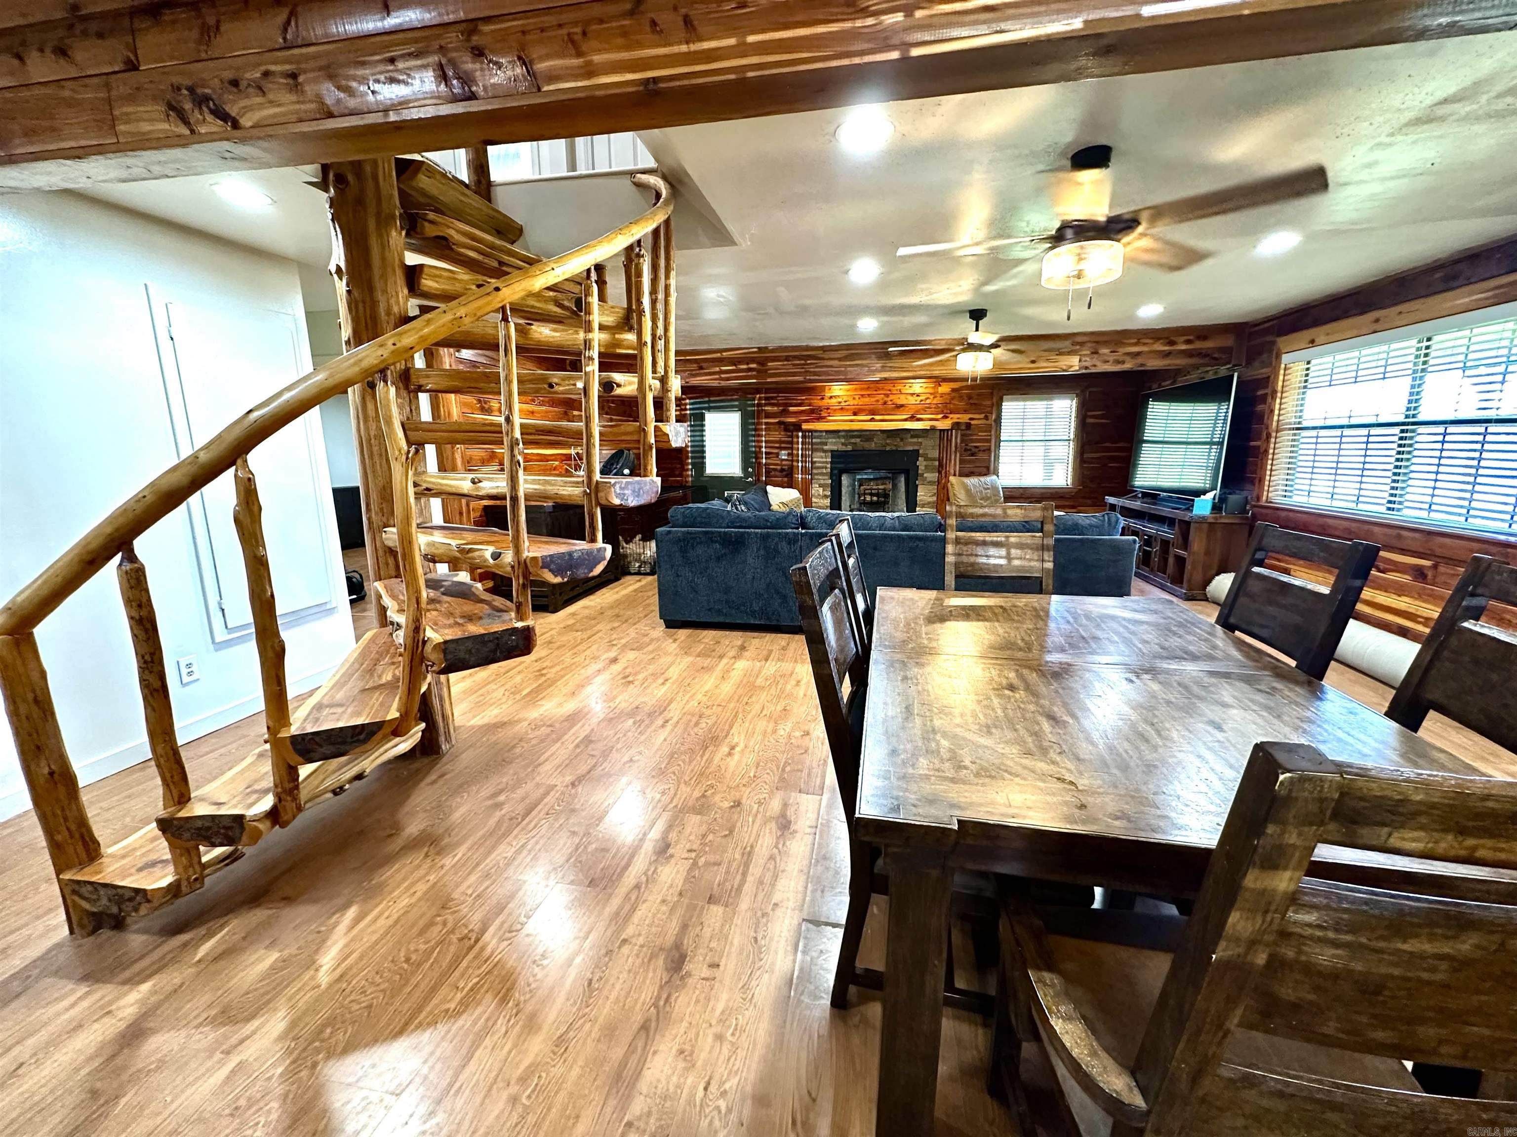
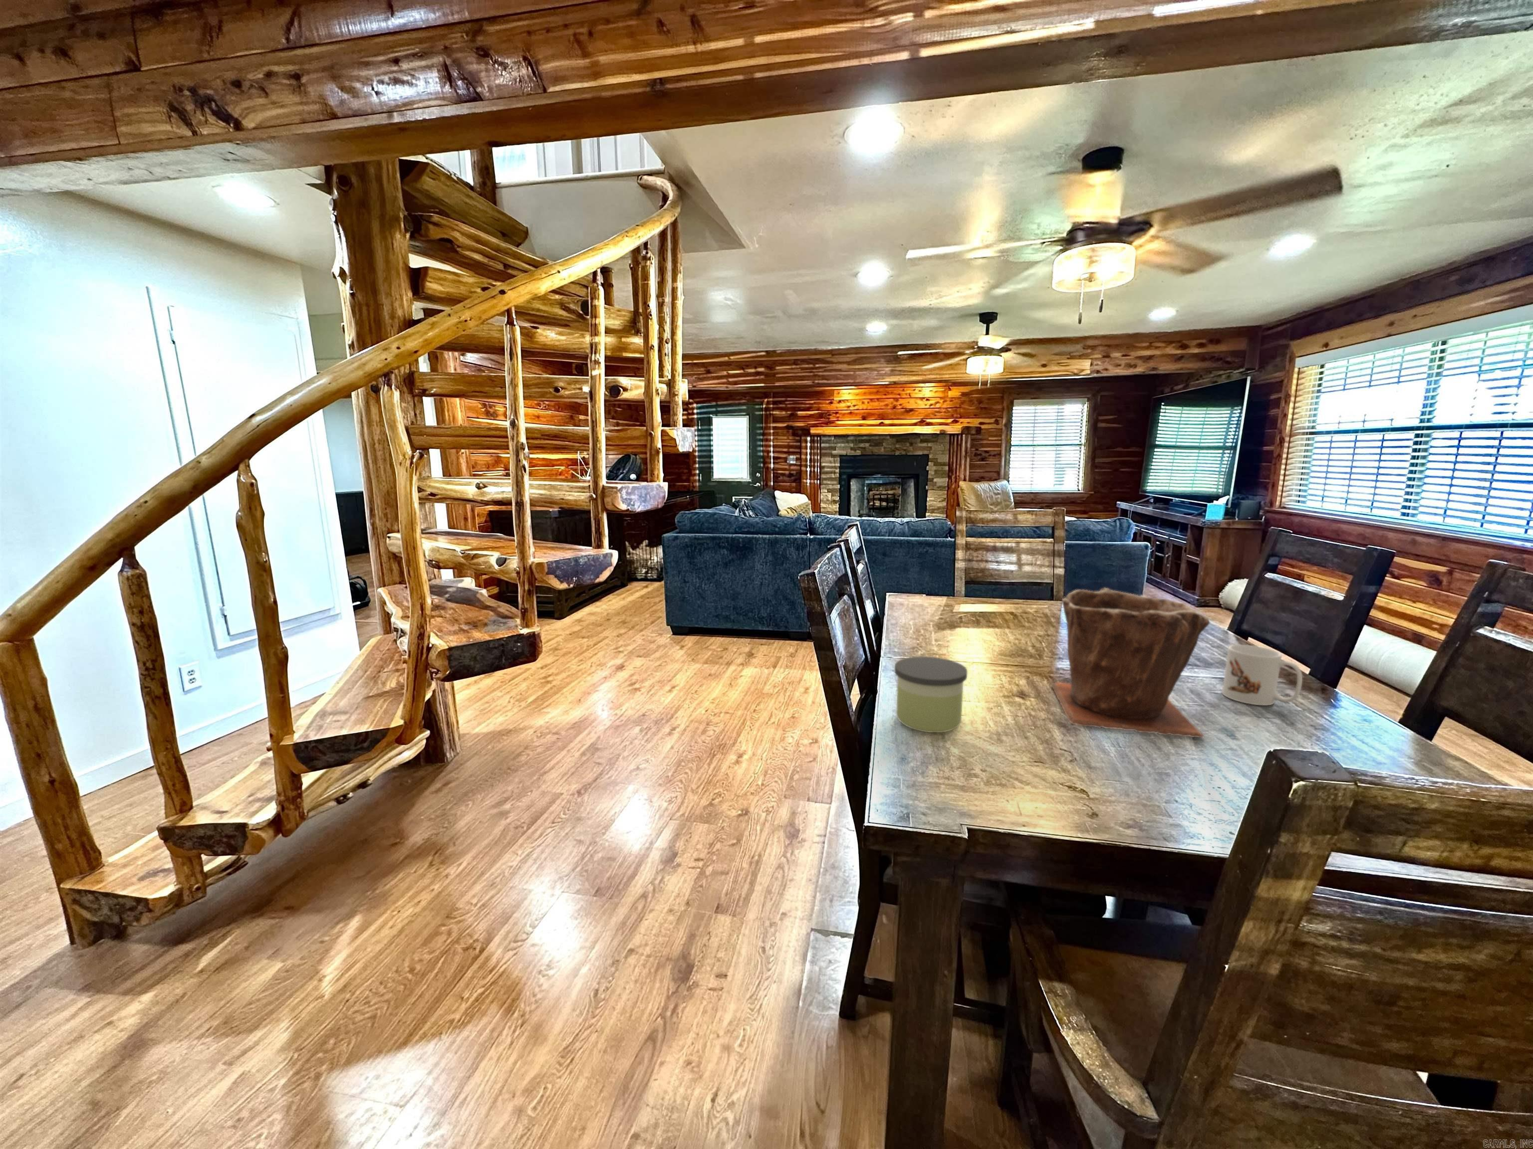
+ mug [1222,645,1302,706]
+ plant pot [1051,588,1211,739]
+ candle [894,657,968,733]
